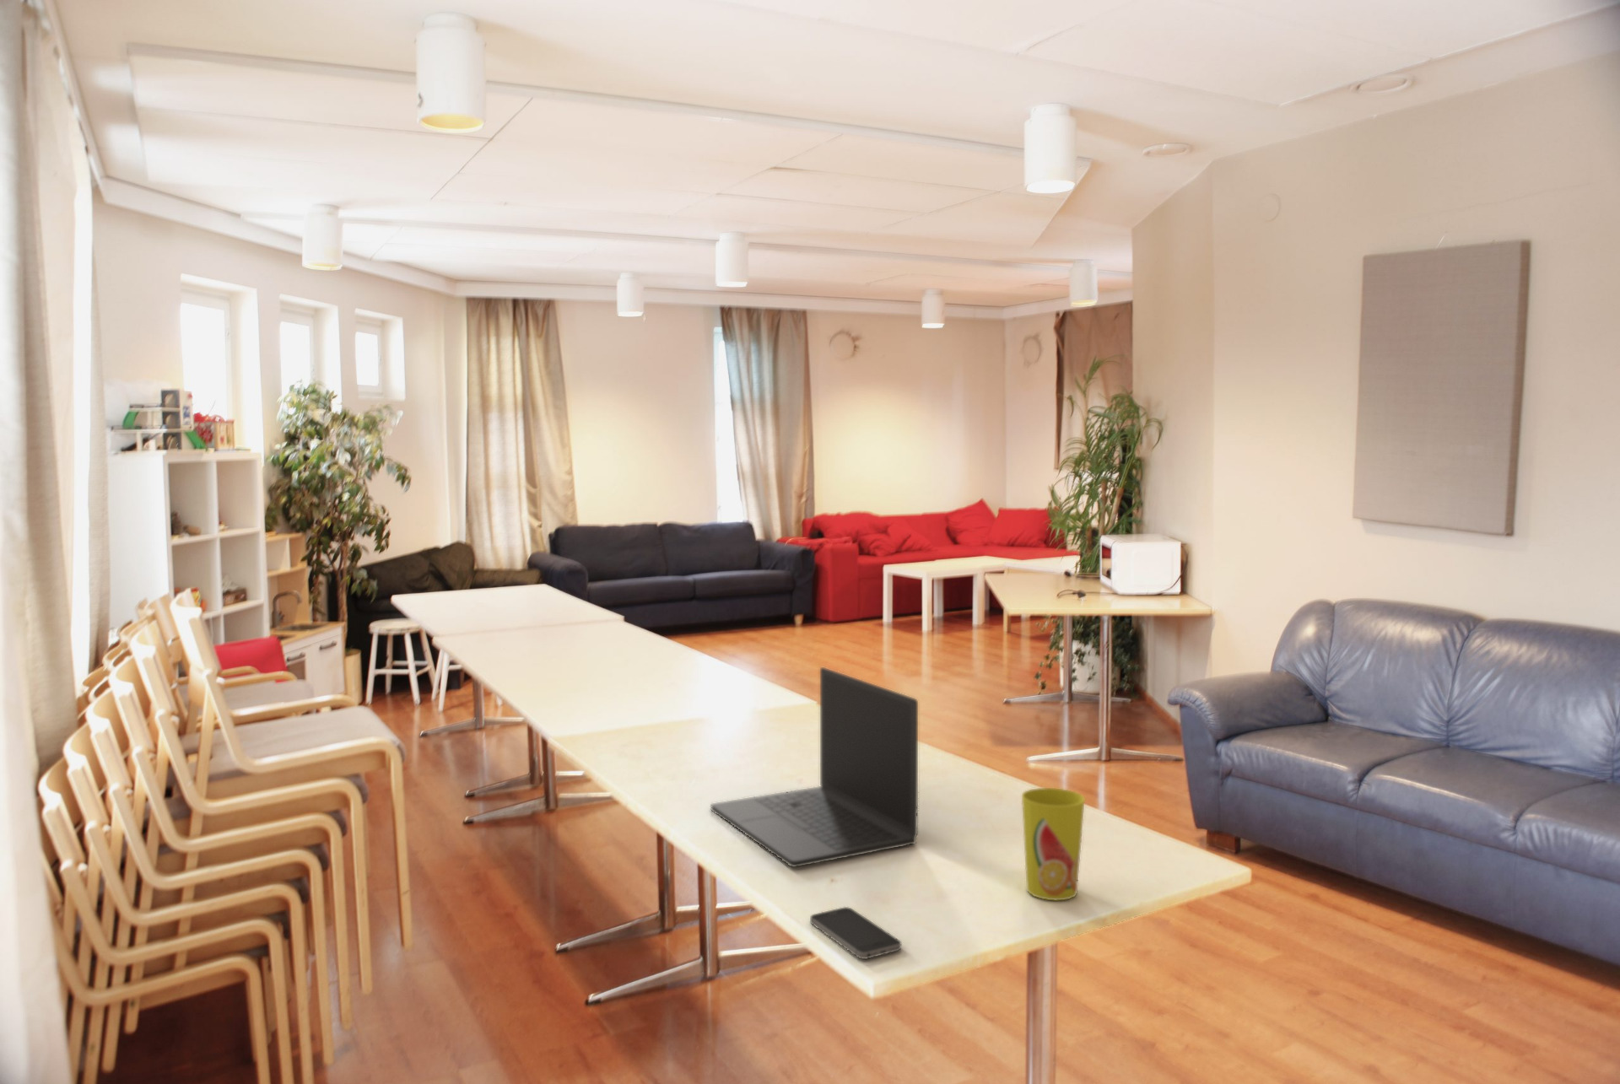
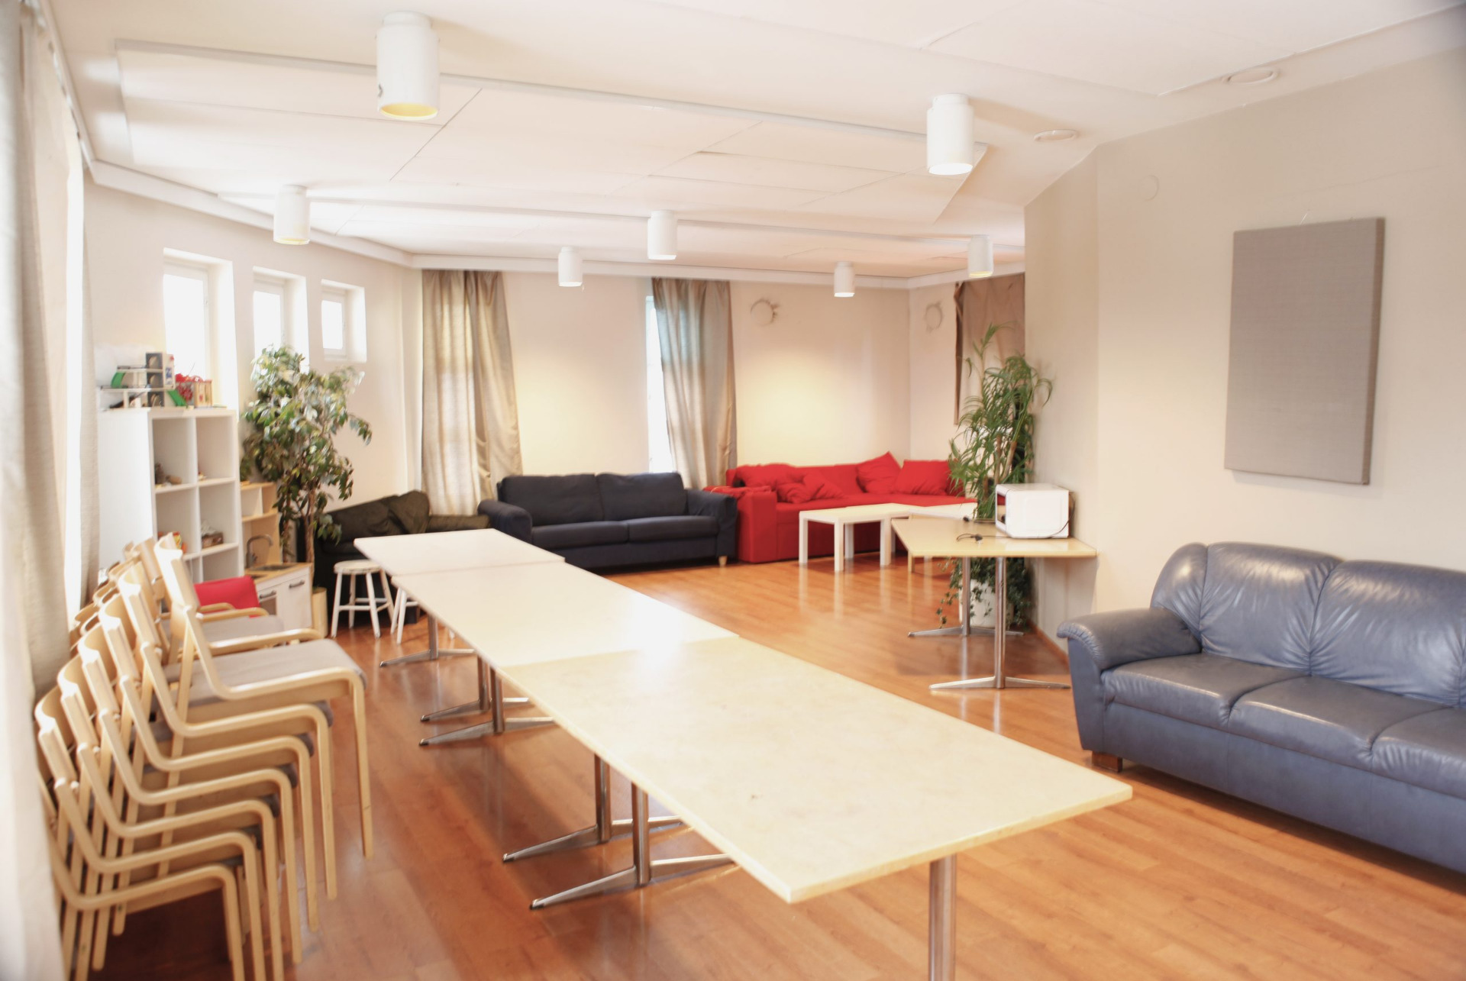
- laptop [710,667,918,867]
- cup [1021,788,1086,901]
- smartphone [809,906,903,961]
